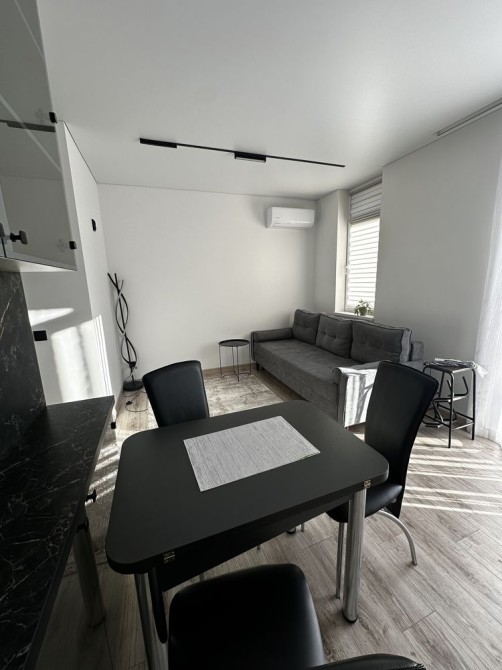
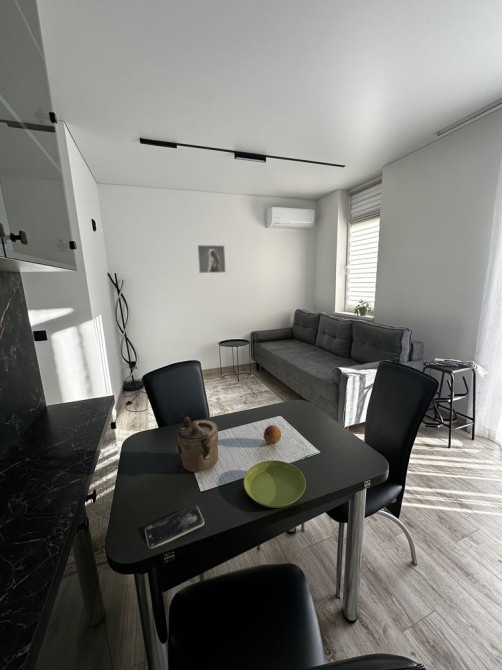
+ smartphone [144,505,205,549]
+ teapot [175,416,219,473]
+ saucer [243,459,307,509]
+ fruit [263,424,282,445]
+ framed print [197,244,226,274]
